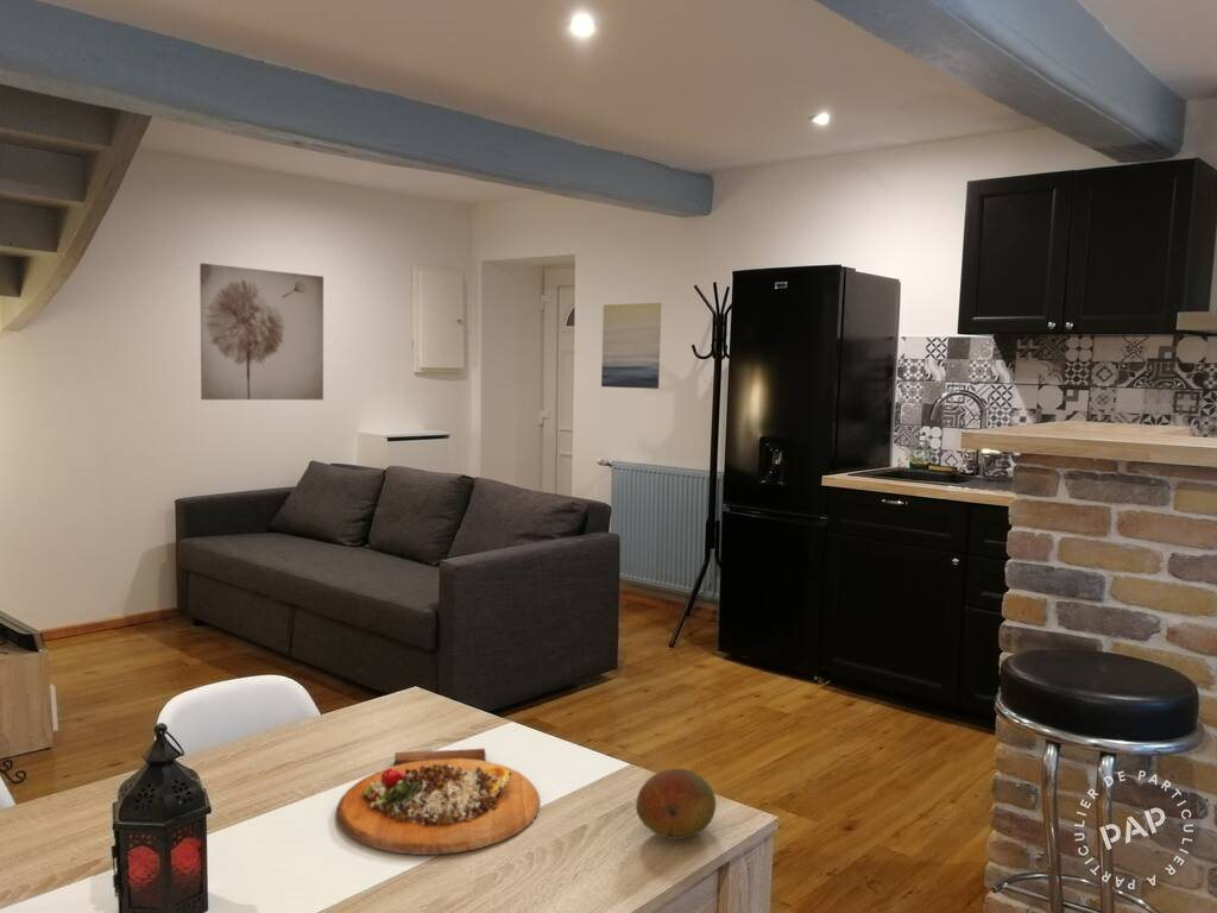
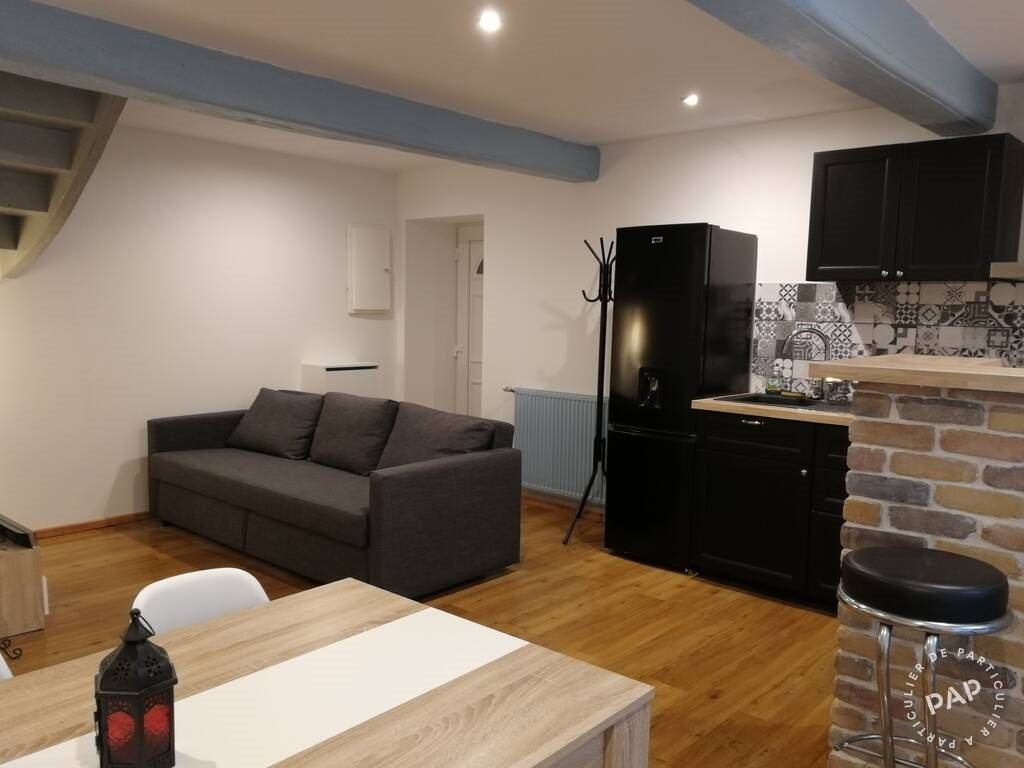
- fruit [635,768,717,840]
- cutting board [335,748,541,856]
- wall art [198,263,324,401]
- wall art [600,302,662,390]
